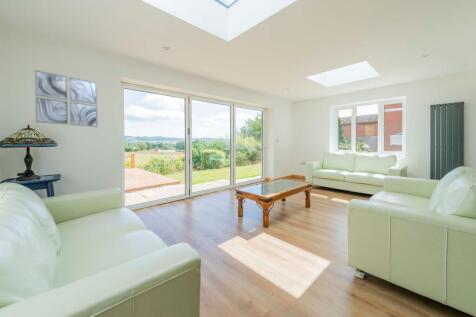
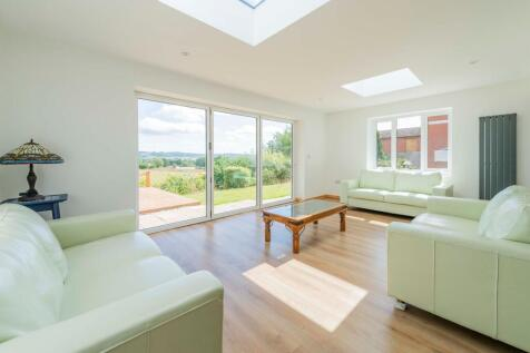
- wall art [34,69,99,128]
